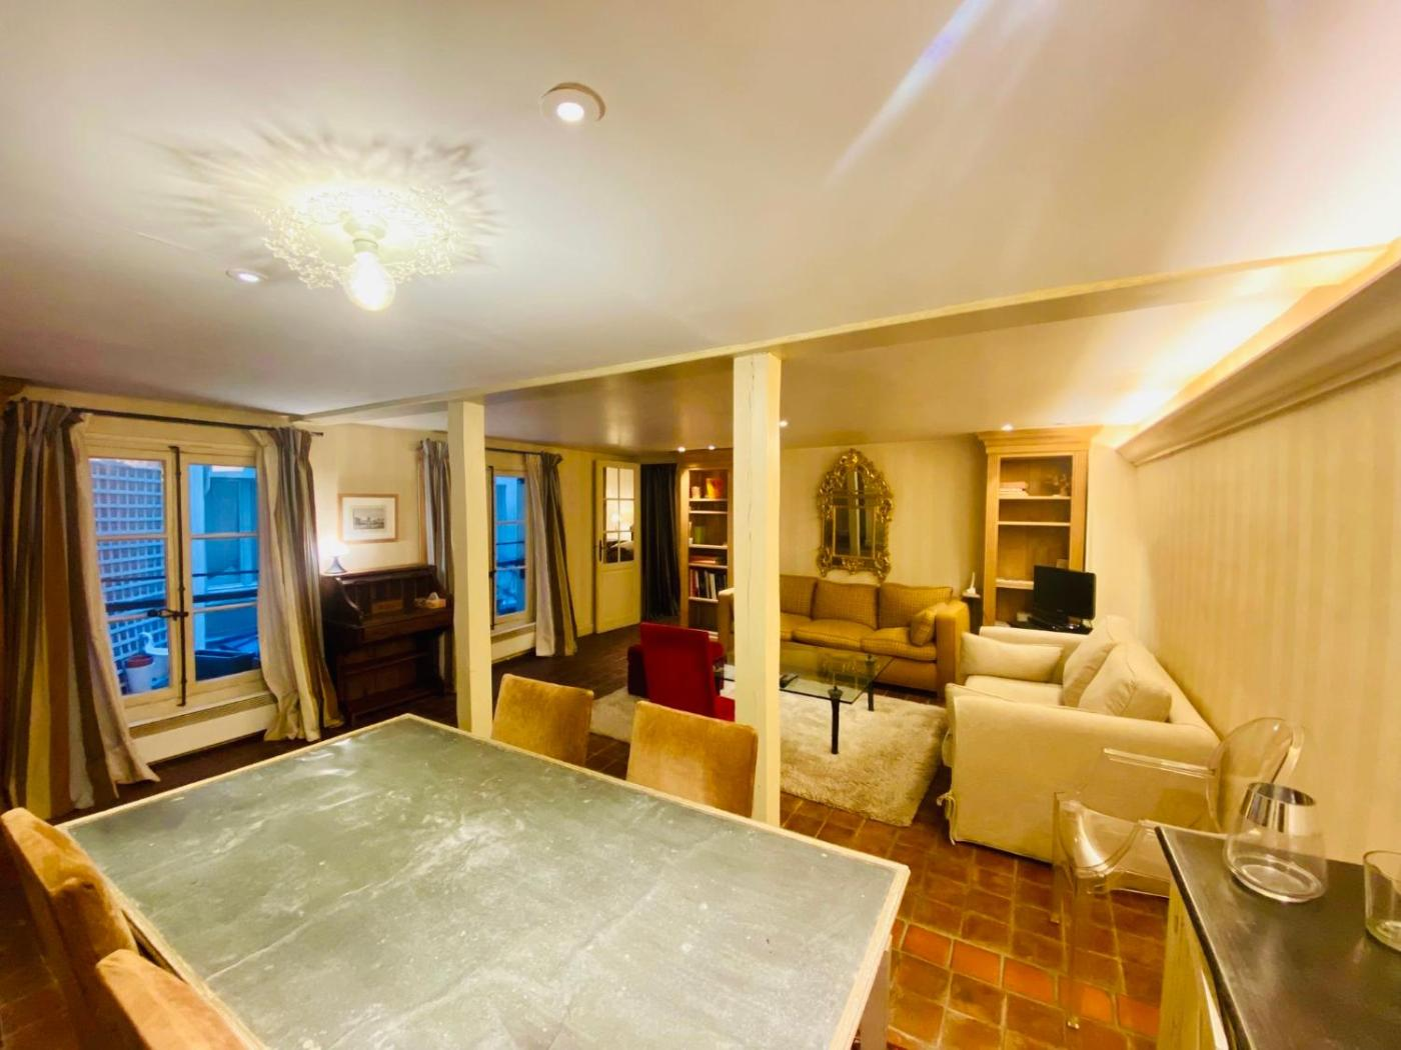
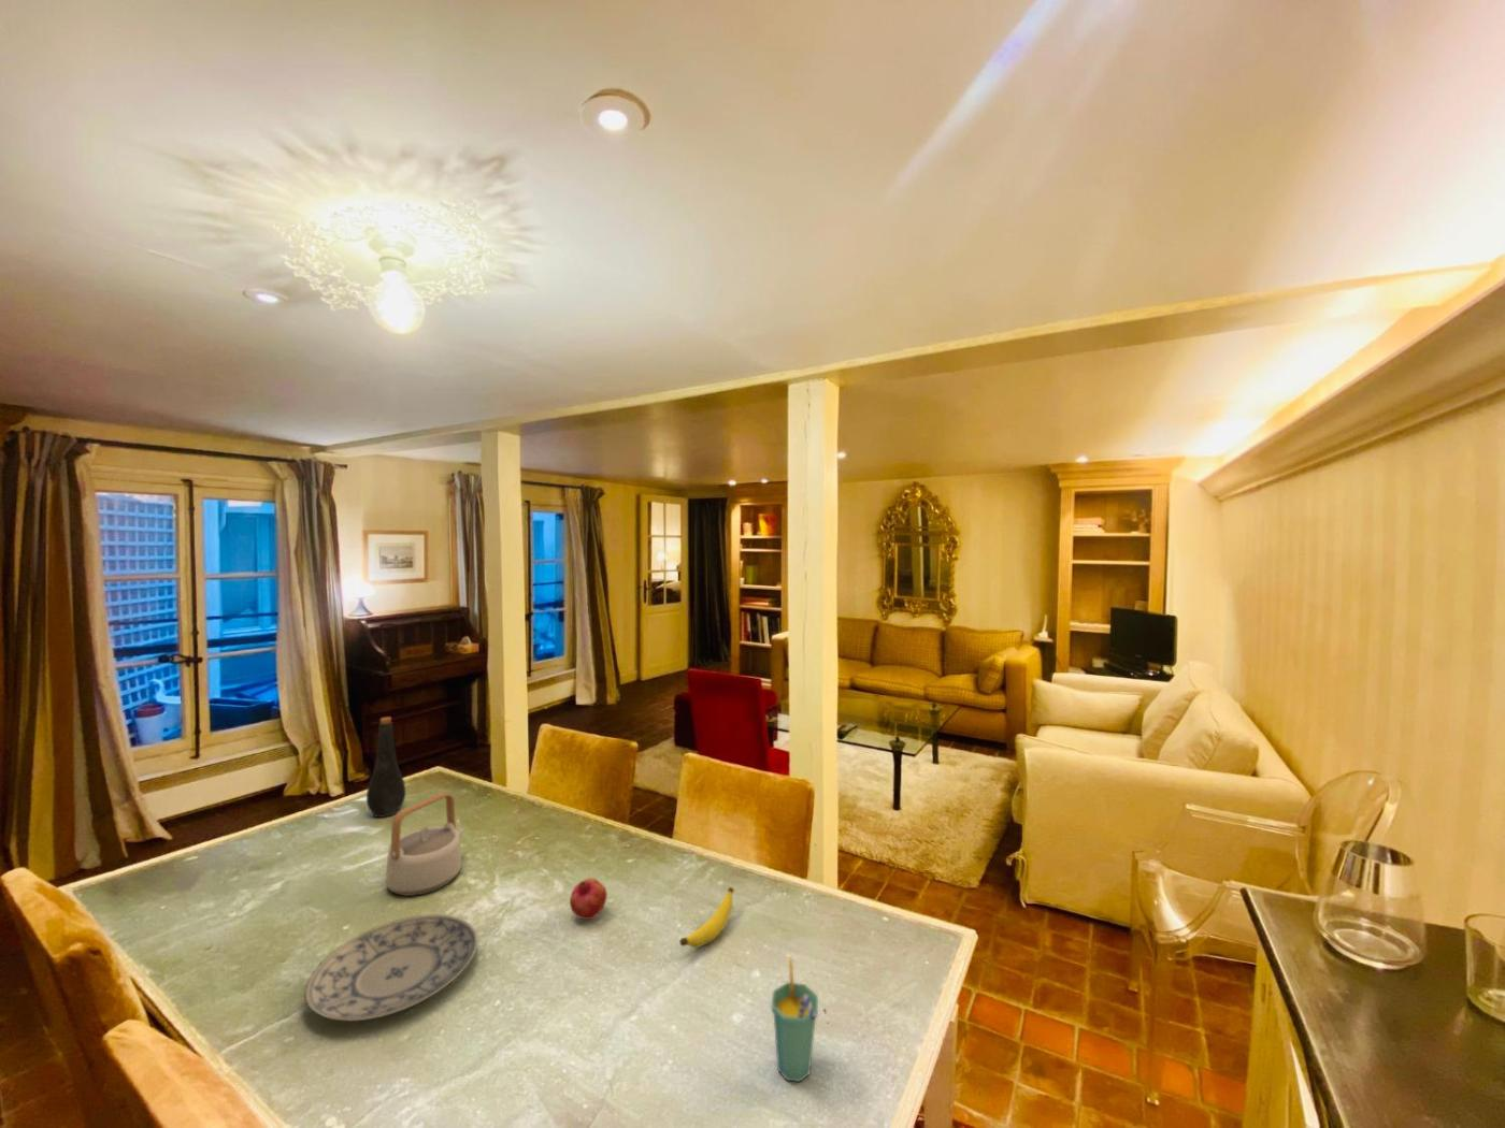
+ banana [678,886,735,949]
+ fruit [569,877,608,921]
+ plate [305,914,480,1021]
+ cup [770,957,819,1083]
+ teapot [385,791,467,897]
+ bottle [365,716,406,819]
